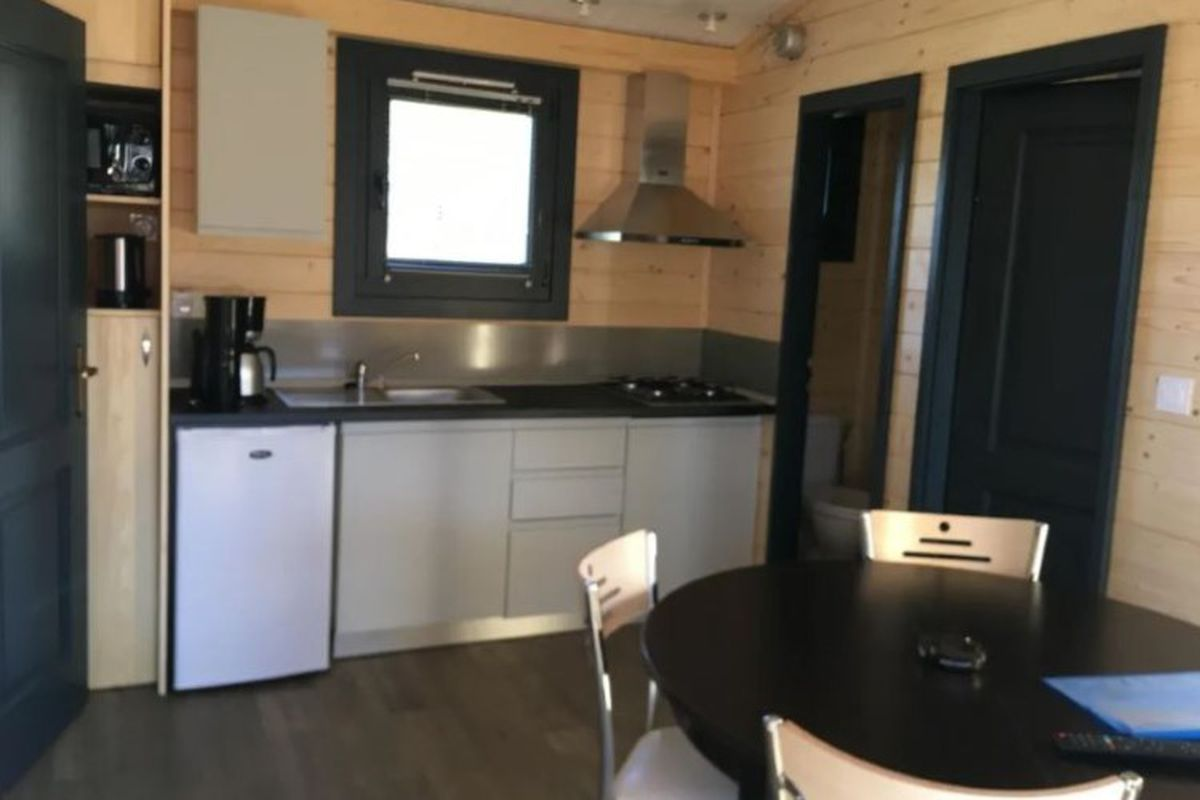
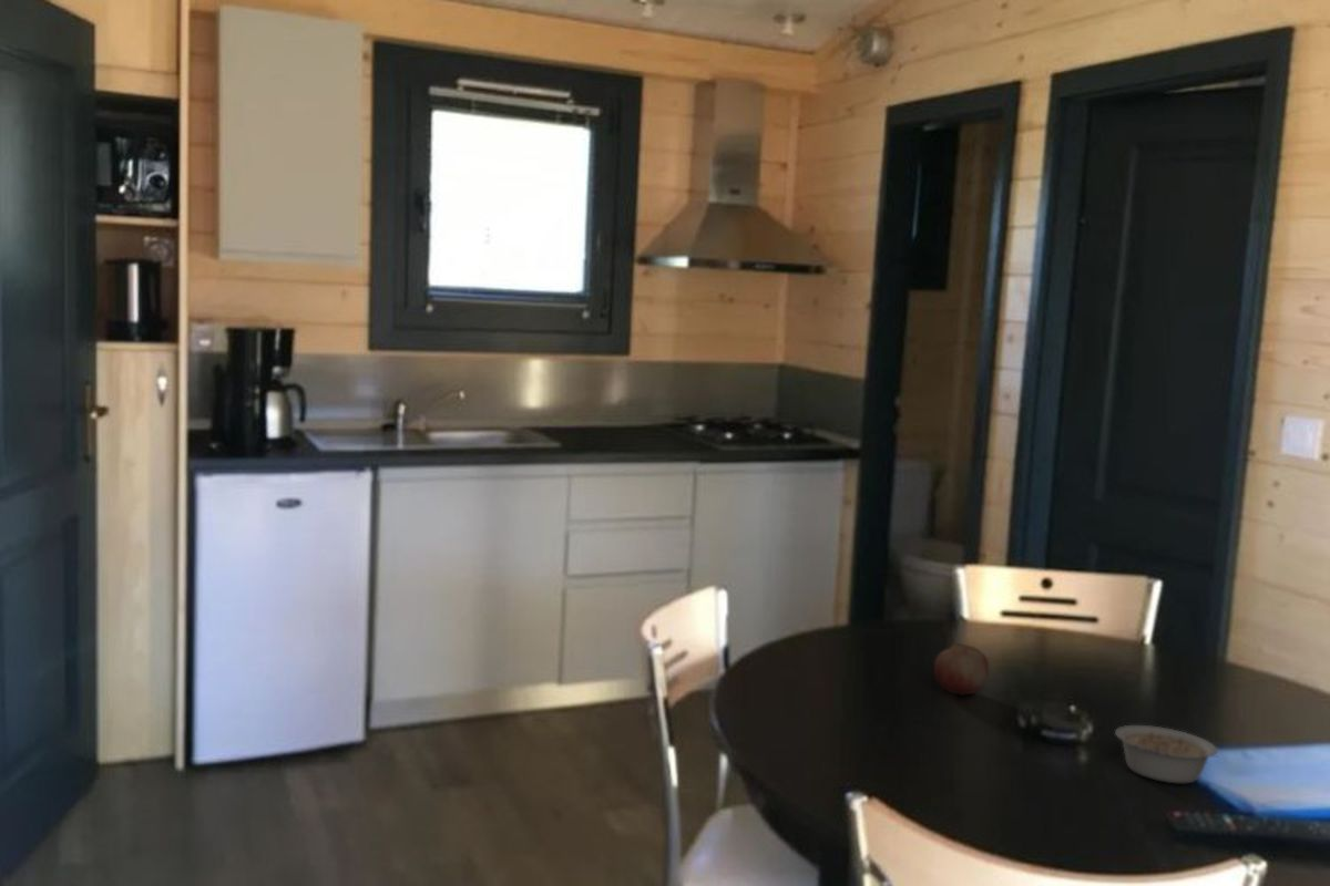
+ fruit [933,642,990,696]
+ legume [1114,724,1219,784]
